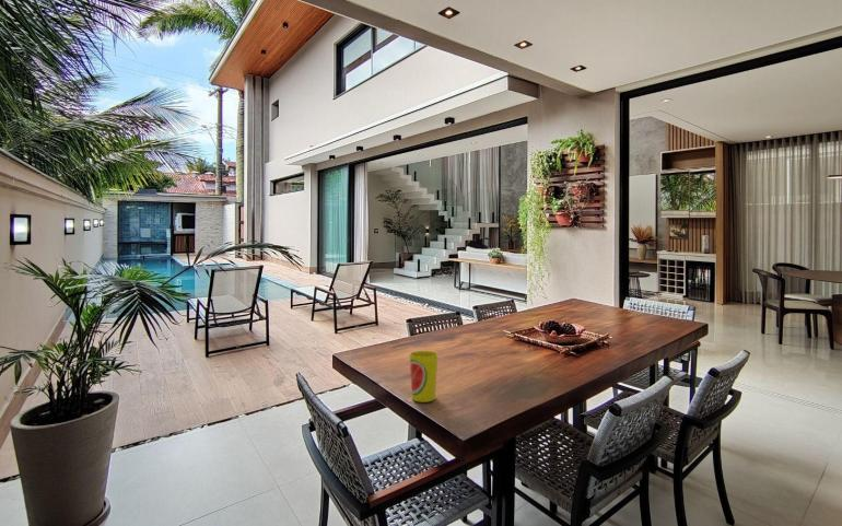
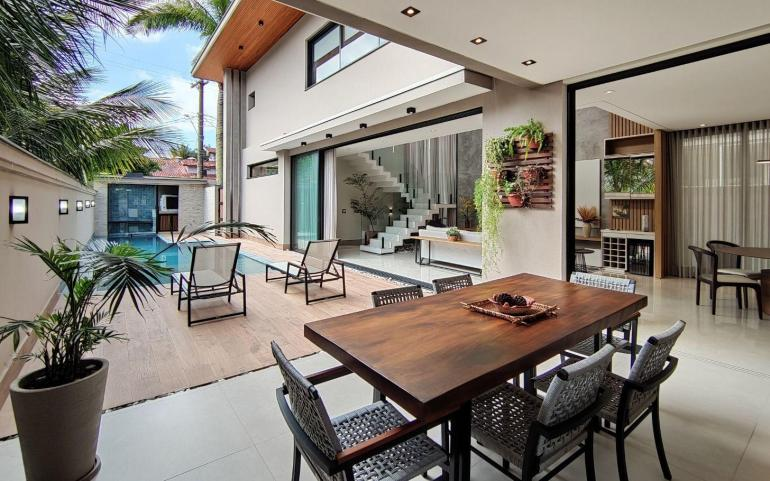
- cup [408,350,438,404]
